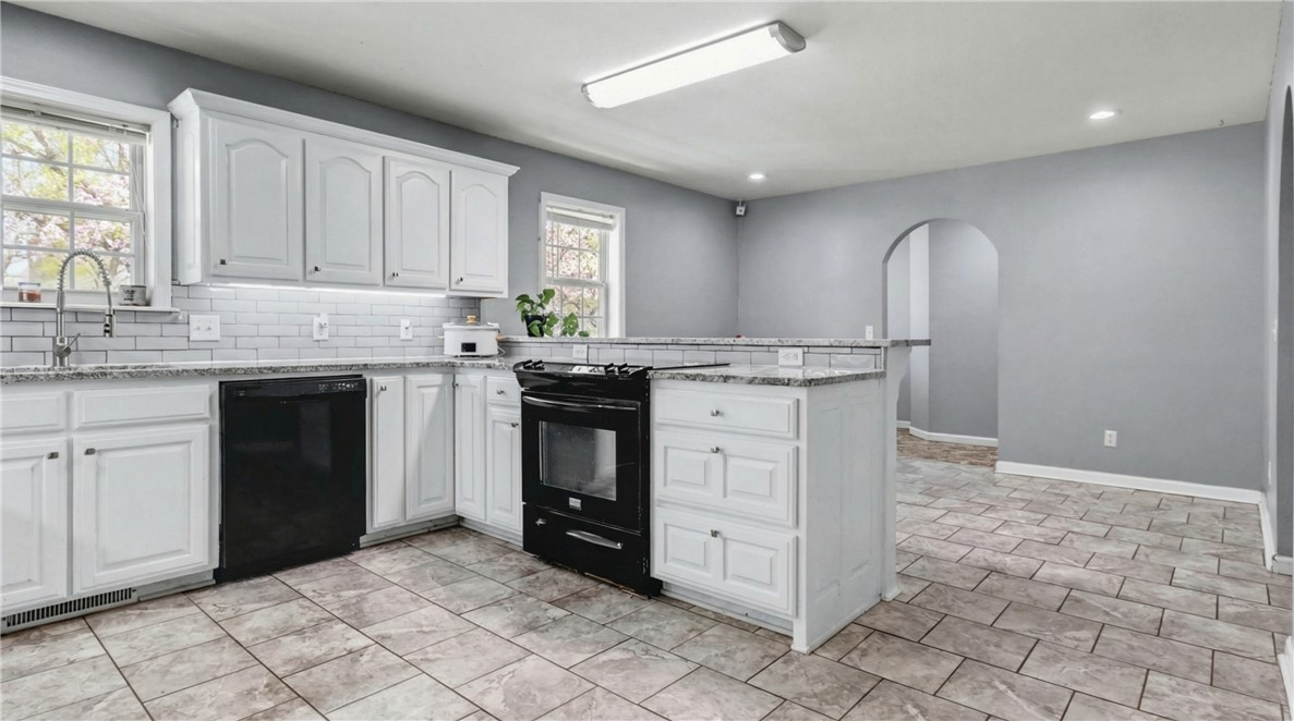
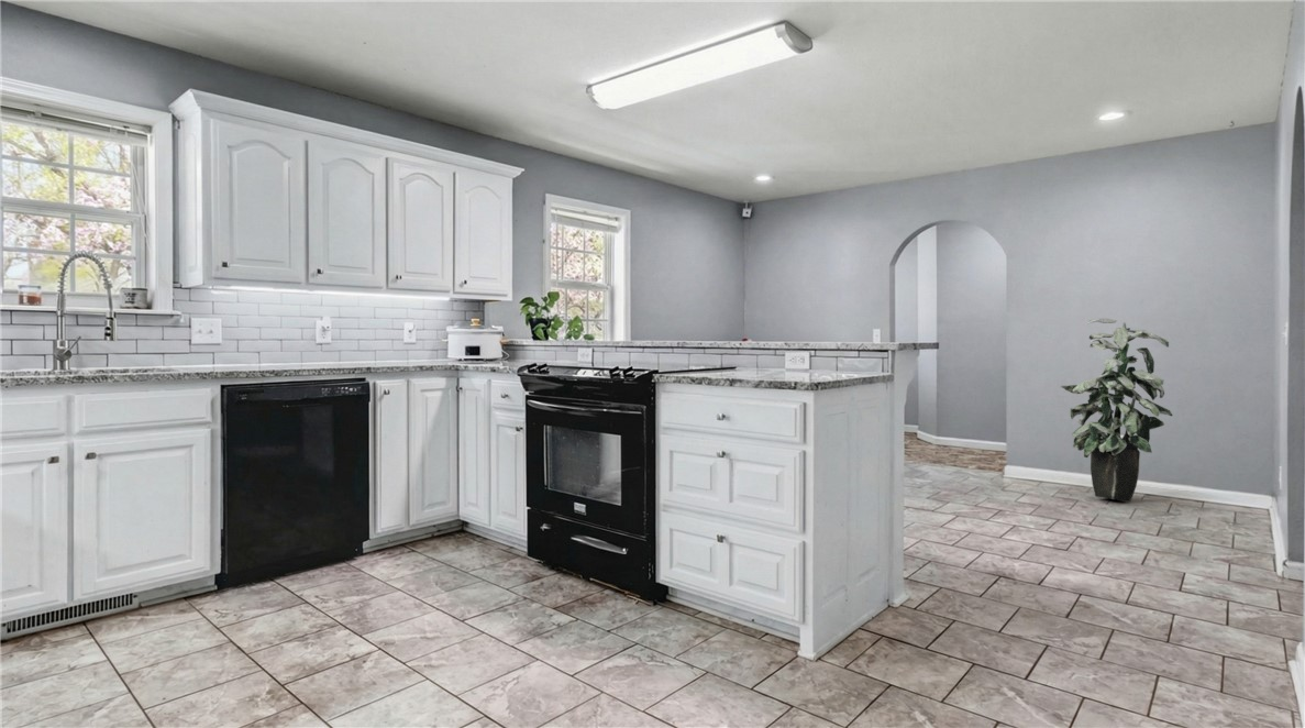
+ indoor plant [1060,317,1174,503]
